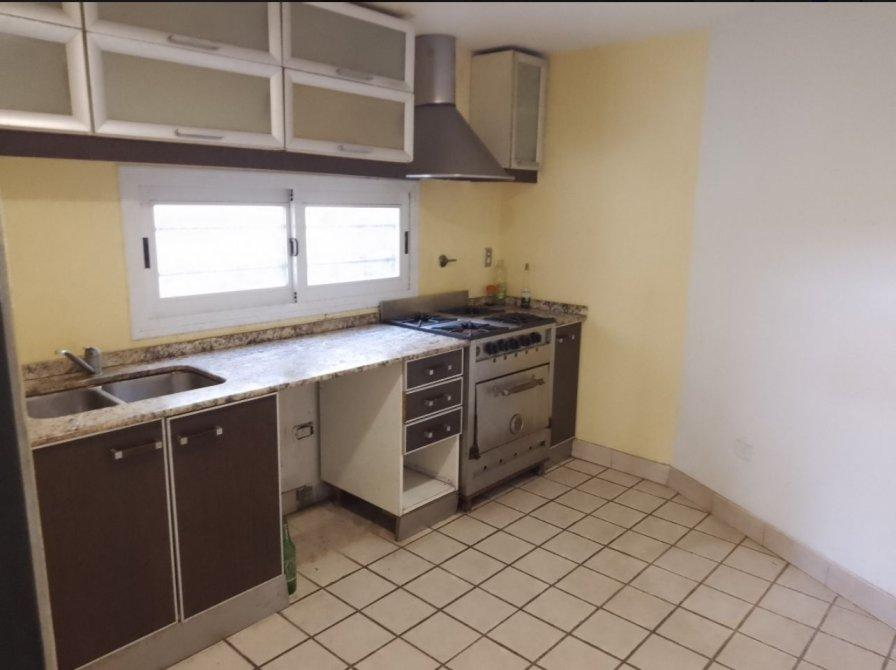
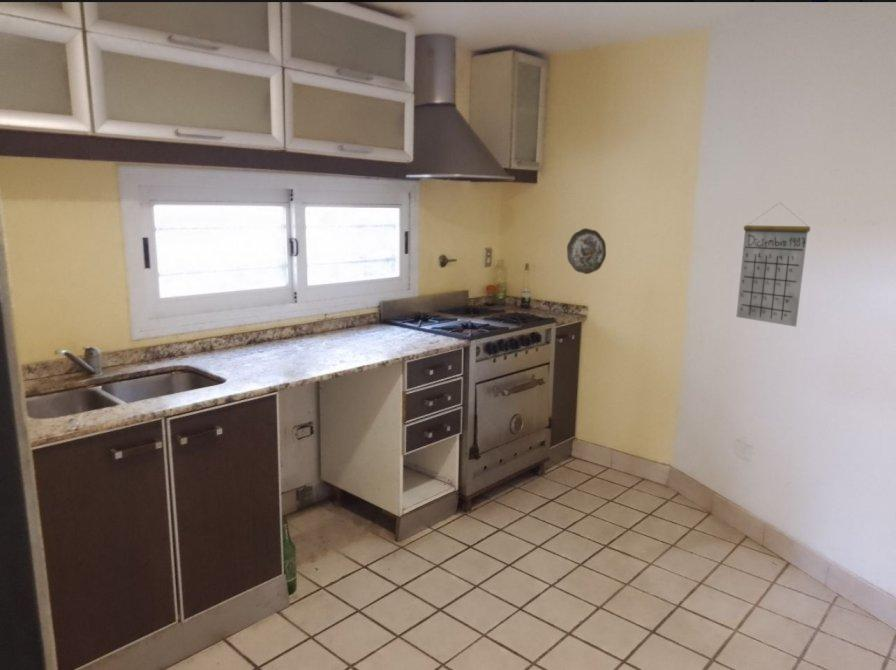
+ decorative plate [566,227,607,275]
+ calendar [735,202,811,328]
